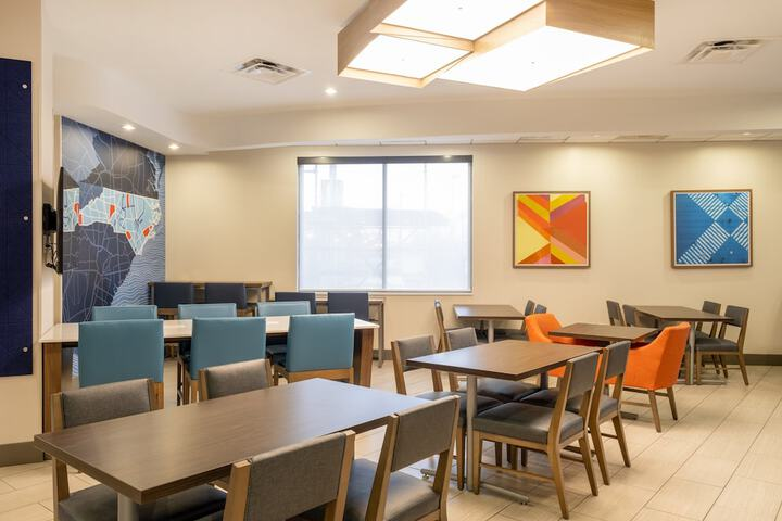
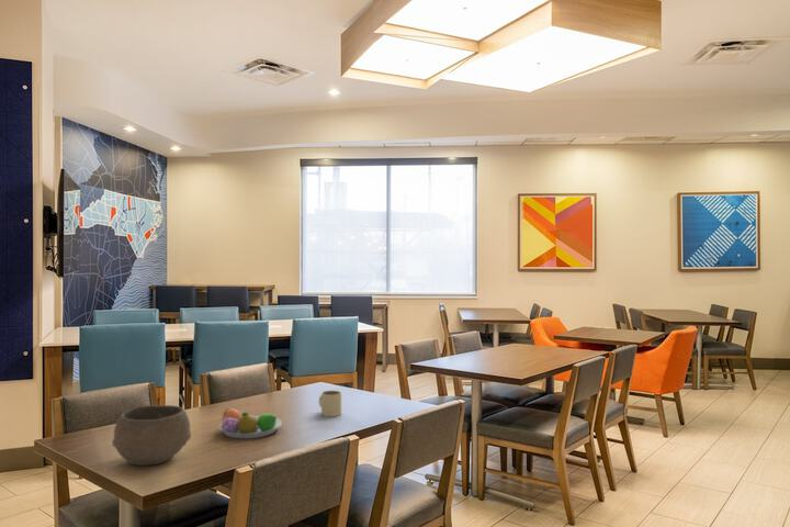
+ fruit bowl [217,407,283,439]
+ mug [318,390,342,417]
+ bowl [111,404,192,467]
